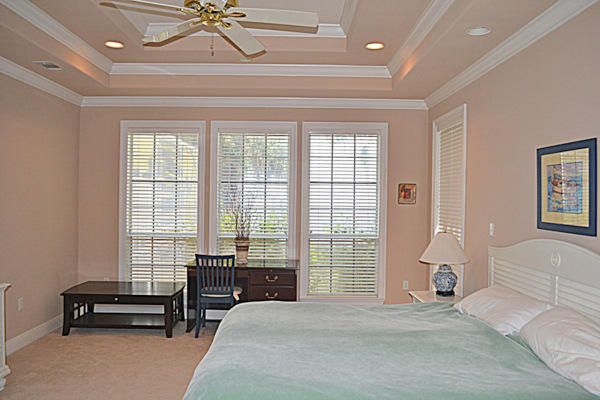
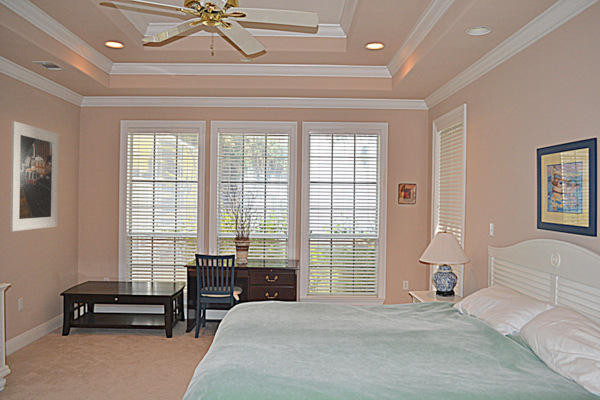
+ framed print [9,120,59,232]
